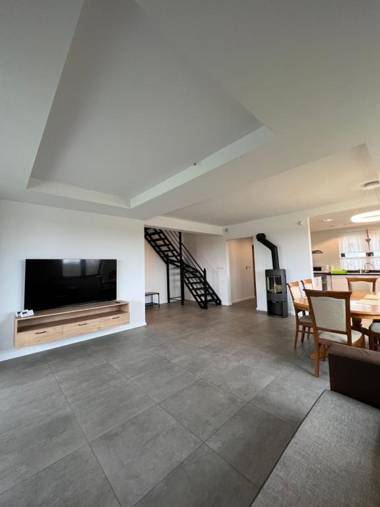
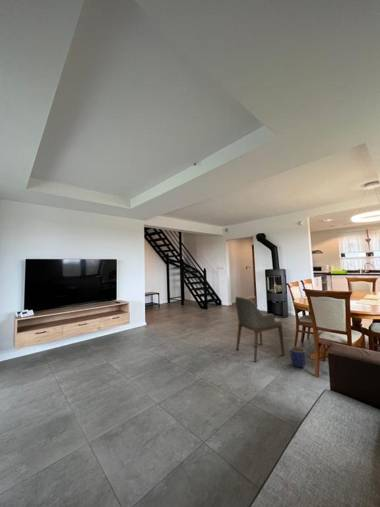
+ armchair [234,295,286,363]
+ planter [289,346,307,368]
